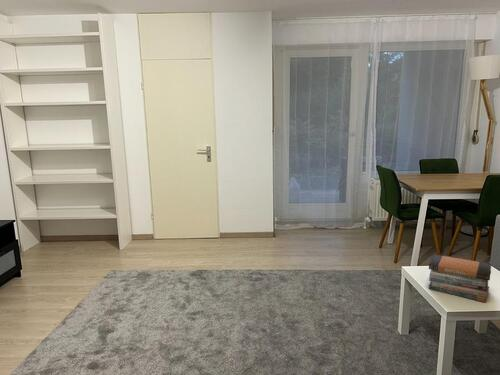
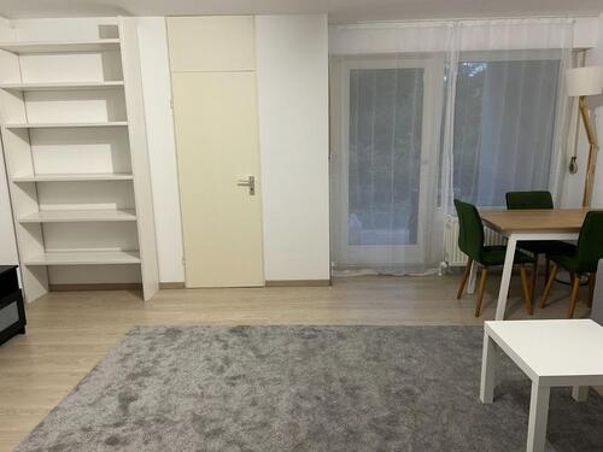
- book stack [428,254,492,303]
